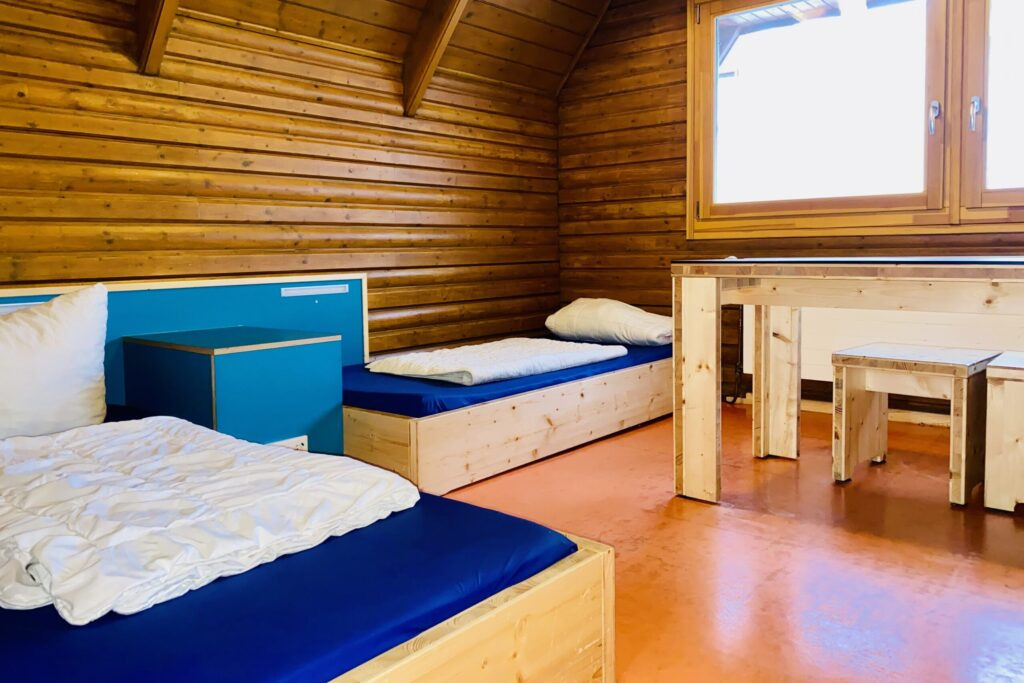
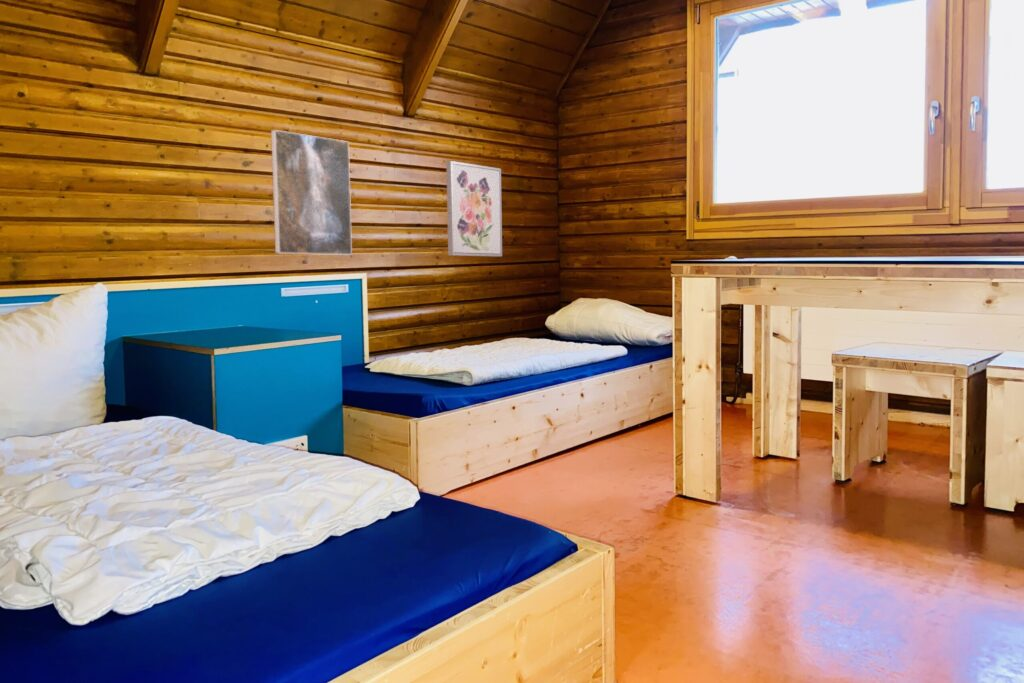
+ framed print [270,129,353,256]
+ wall art [445,160,503,257]
